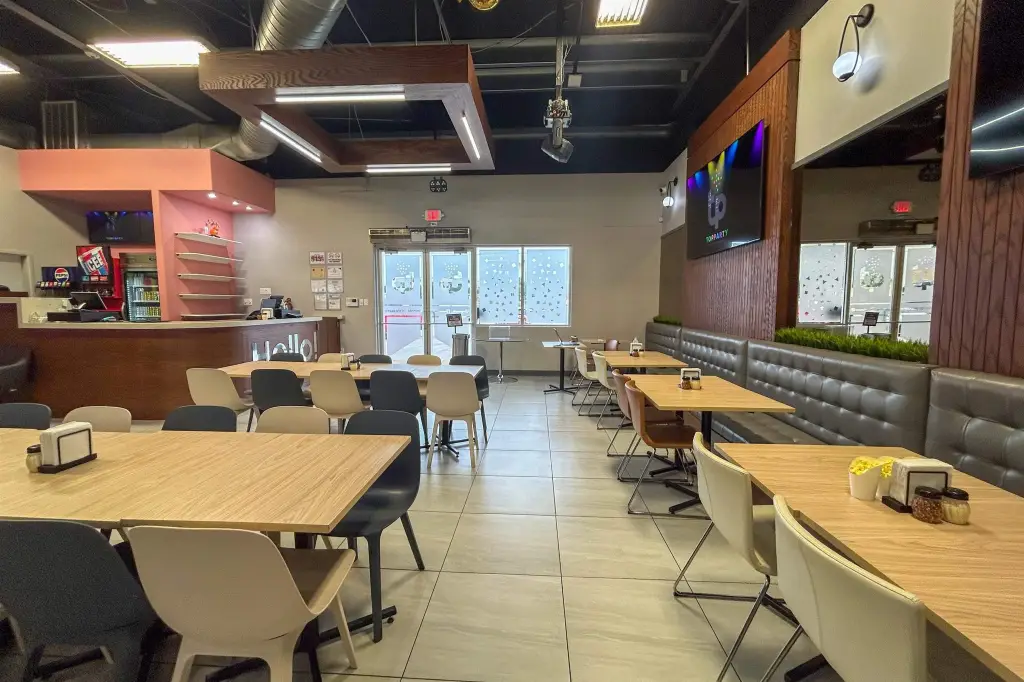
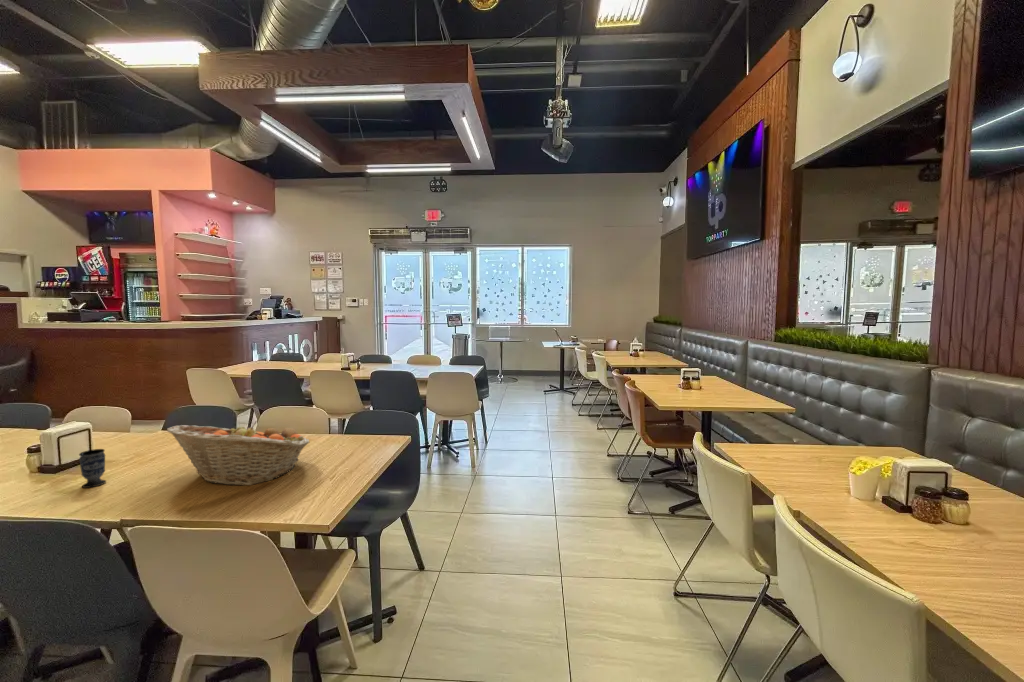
+ cup [78,448,107,489]
+ fruit basket [166,420,310,487]
